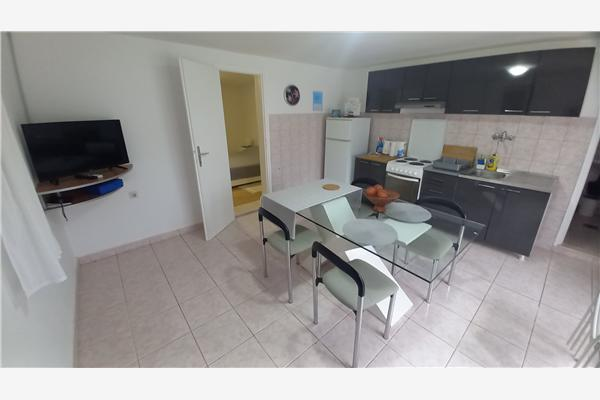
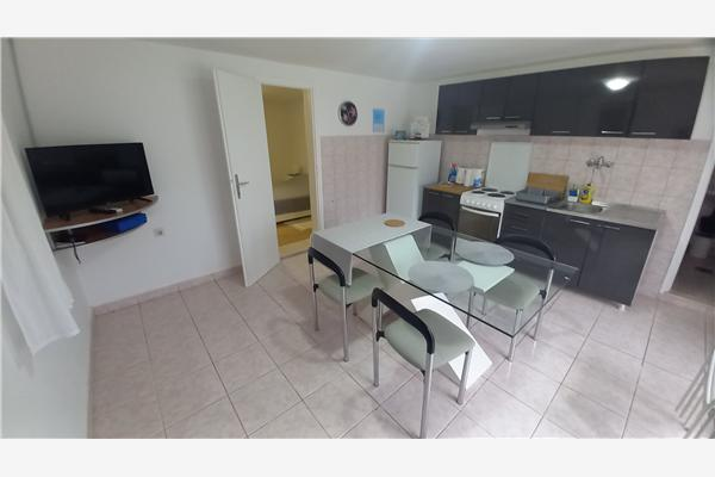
- fruit bowl [363,184,401,213]
